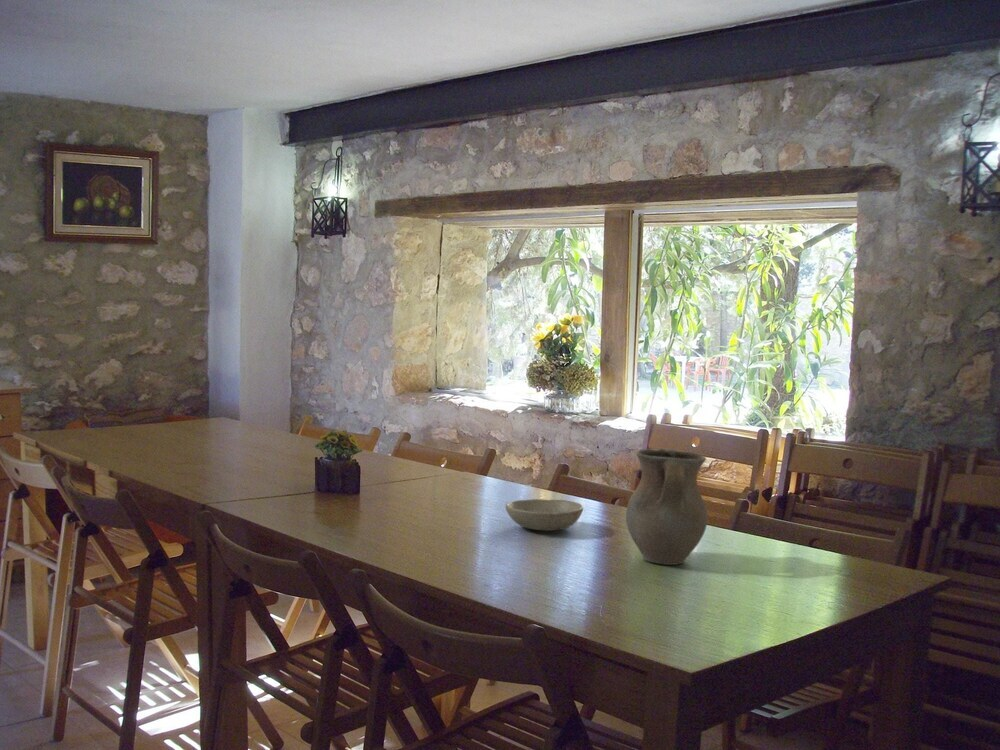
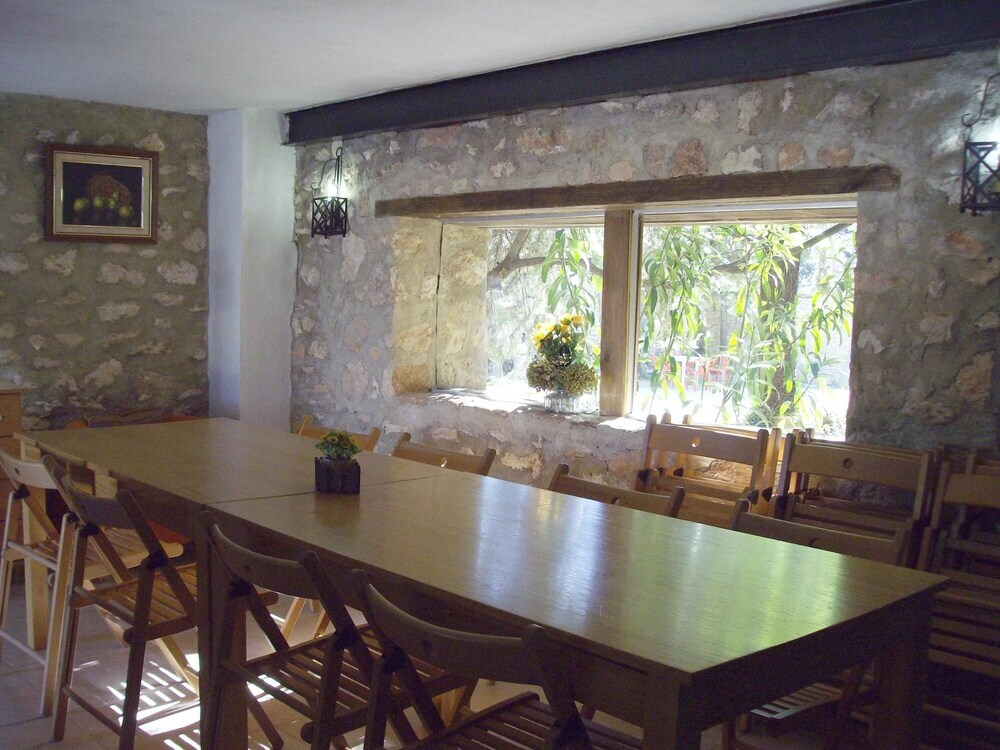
- bowl [505,498,585,532]
- ceramic pitcher [625,448,708,566]
